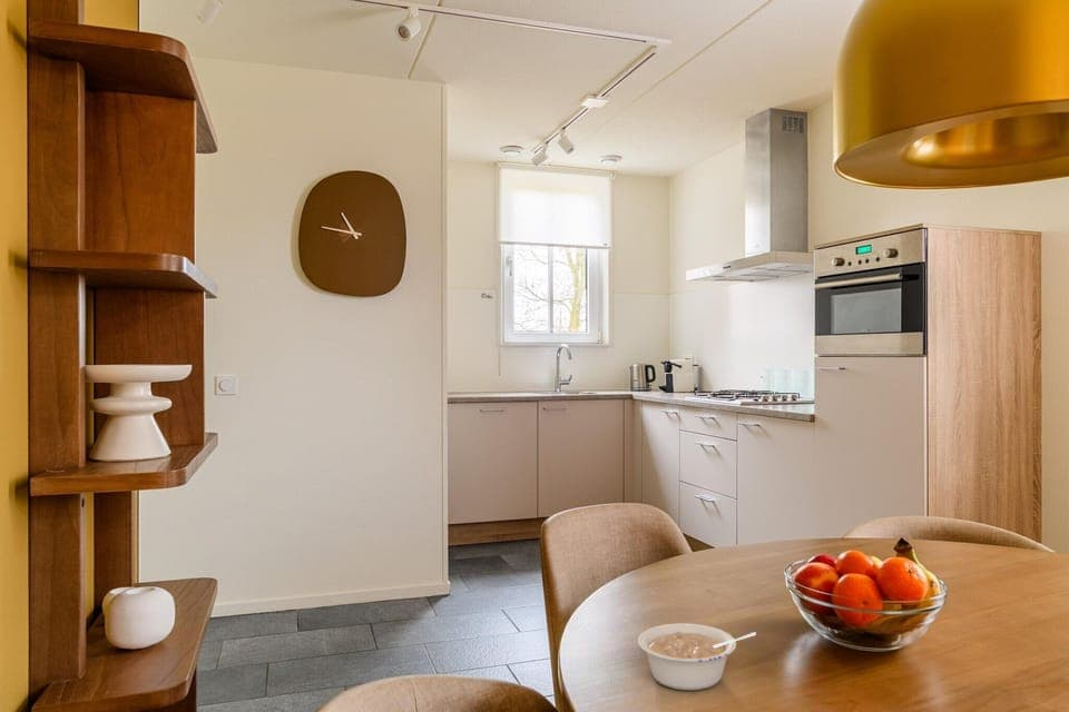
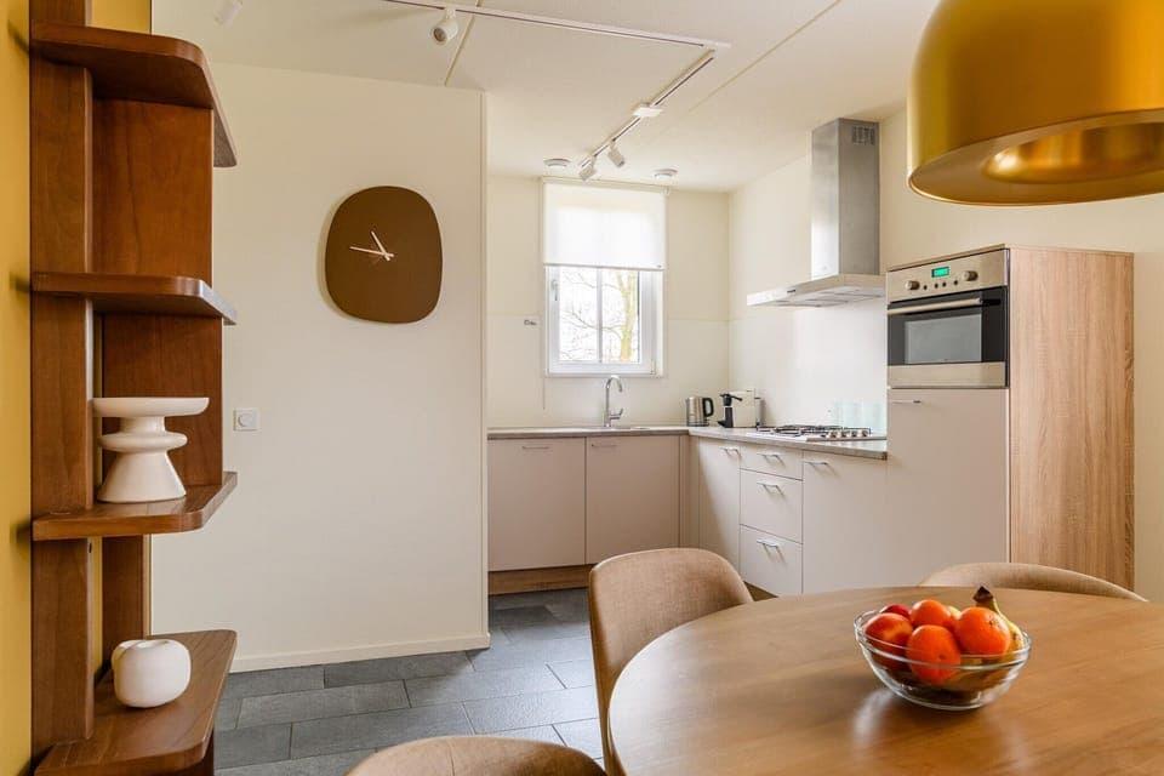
- legume [637,623,757,691]
